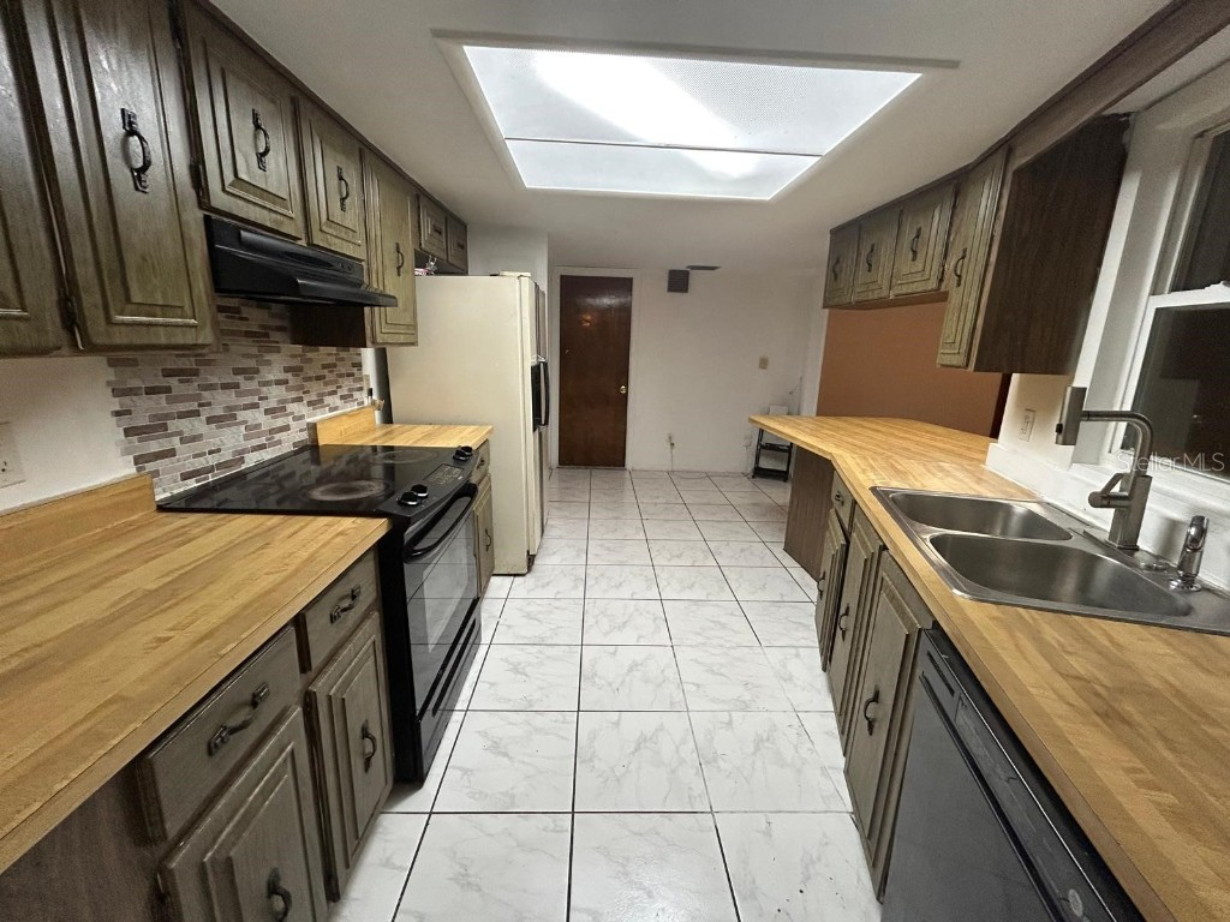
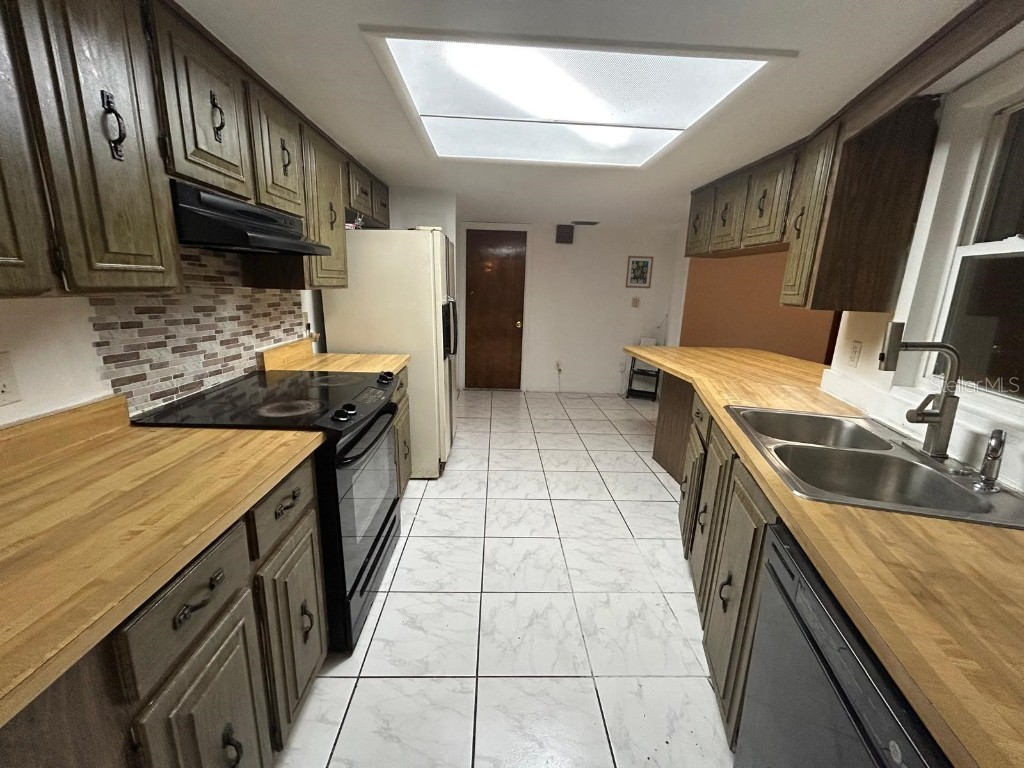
+ wall art [624,255,655,289]
